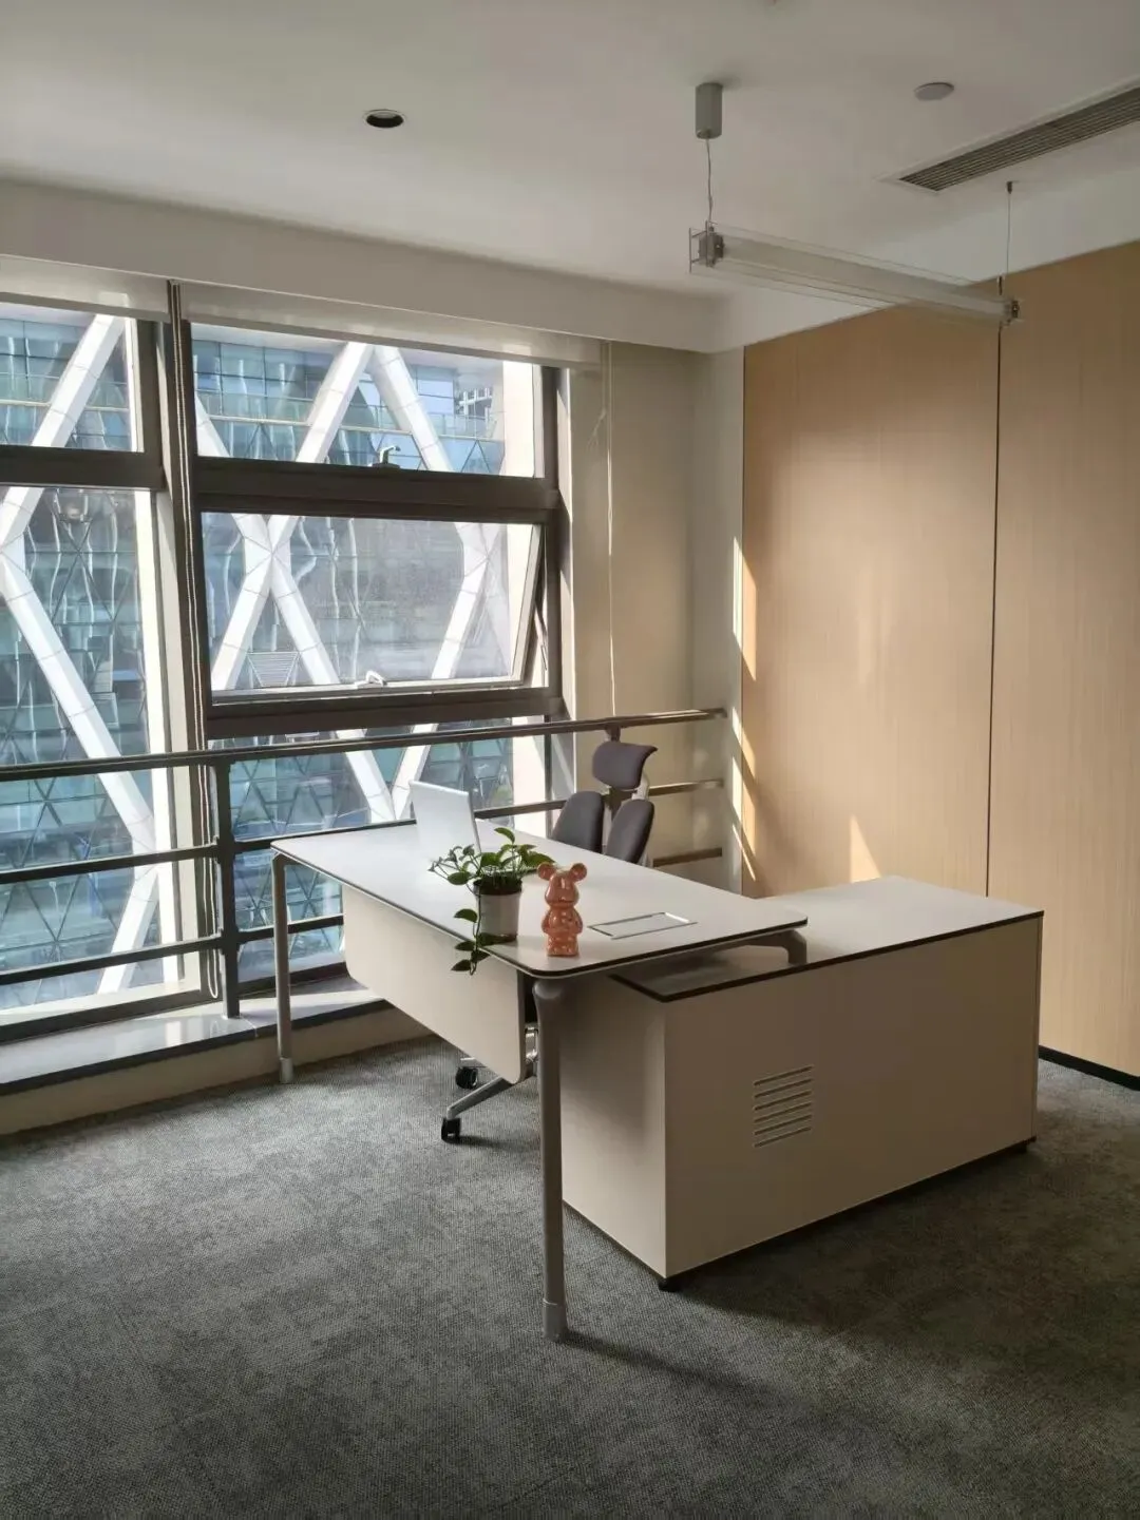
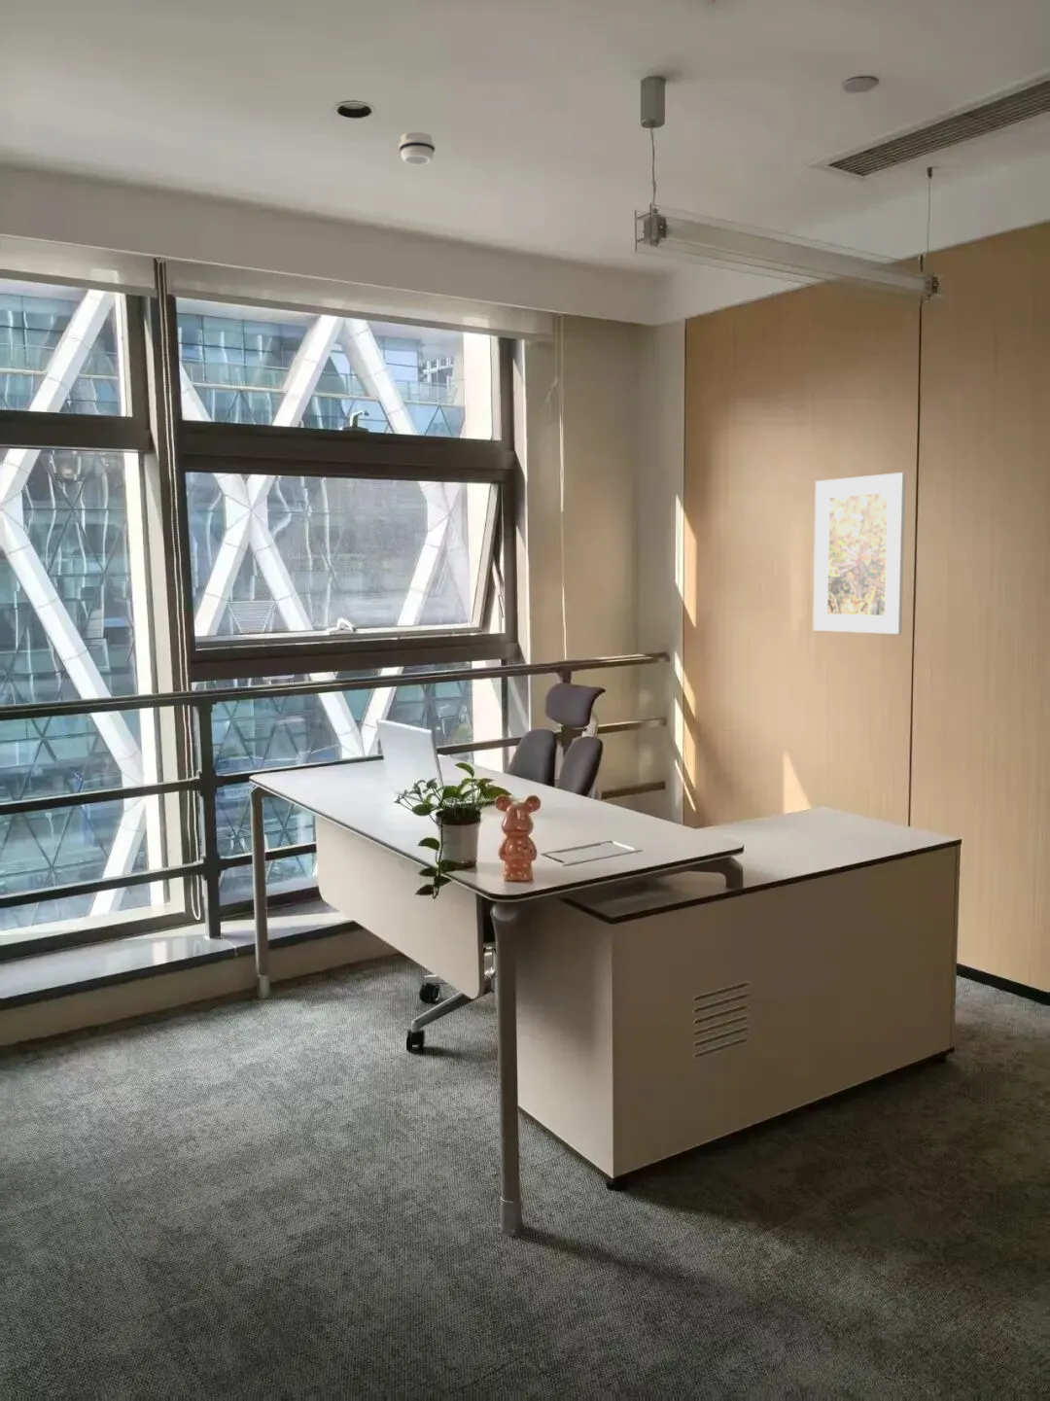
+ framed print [812,471,907,635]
+ smoke detector [398,131,437,167]
